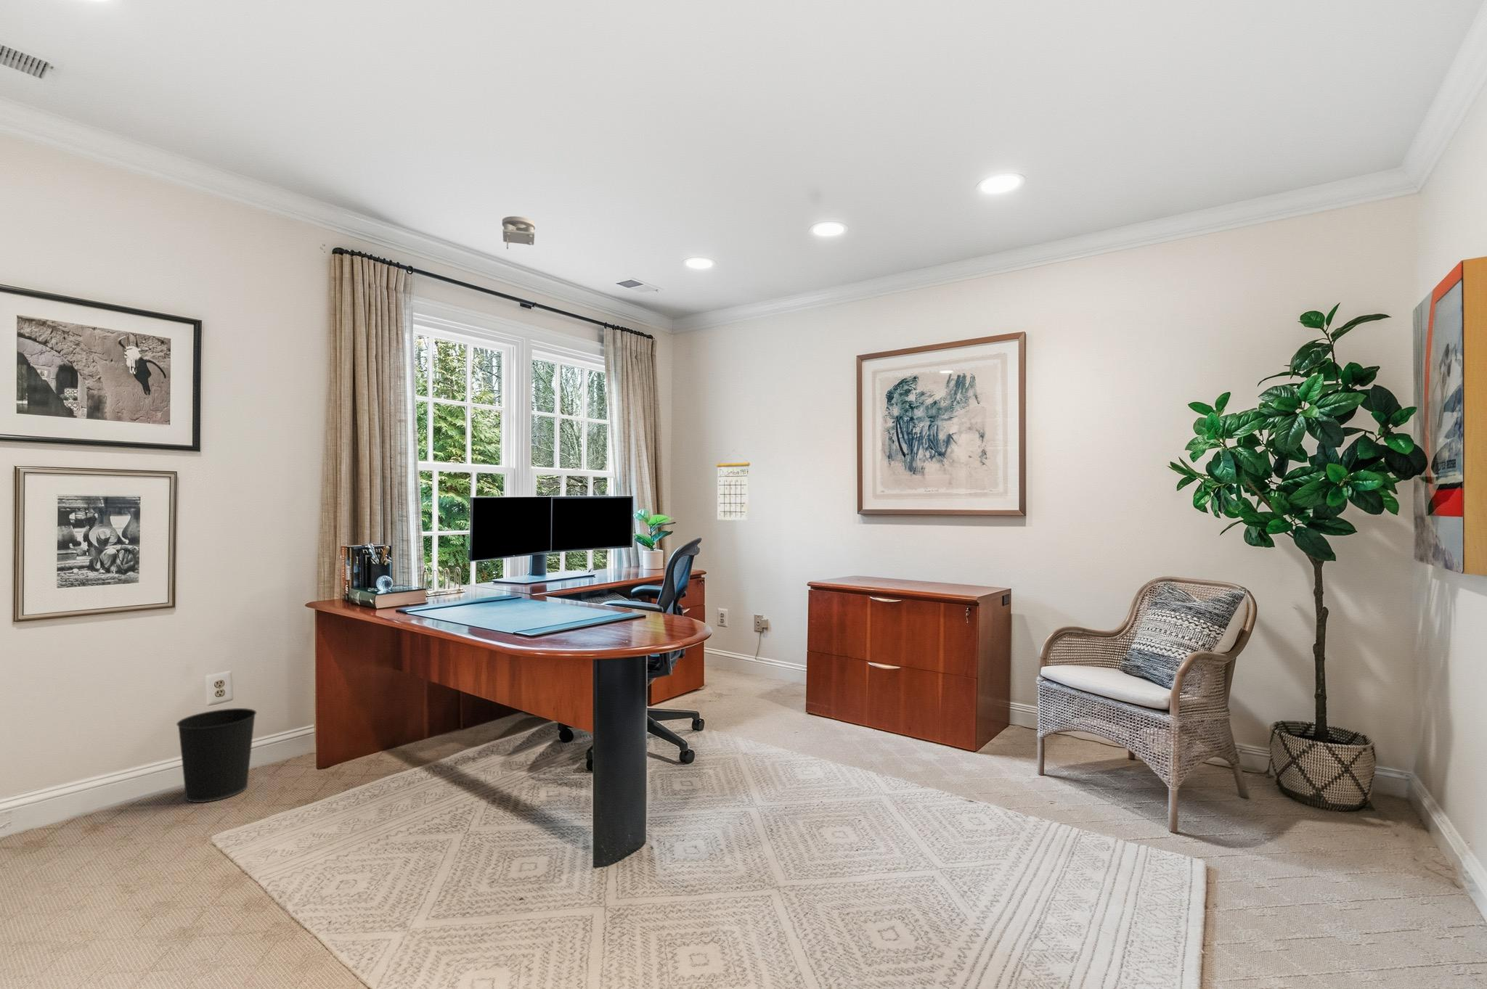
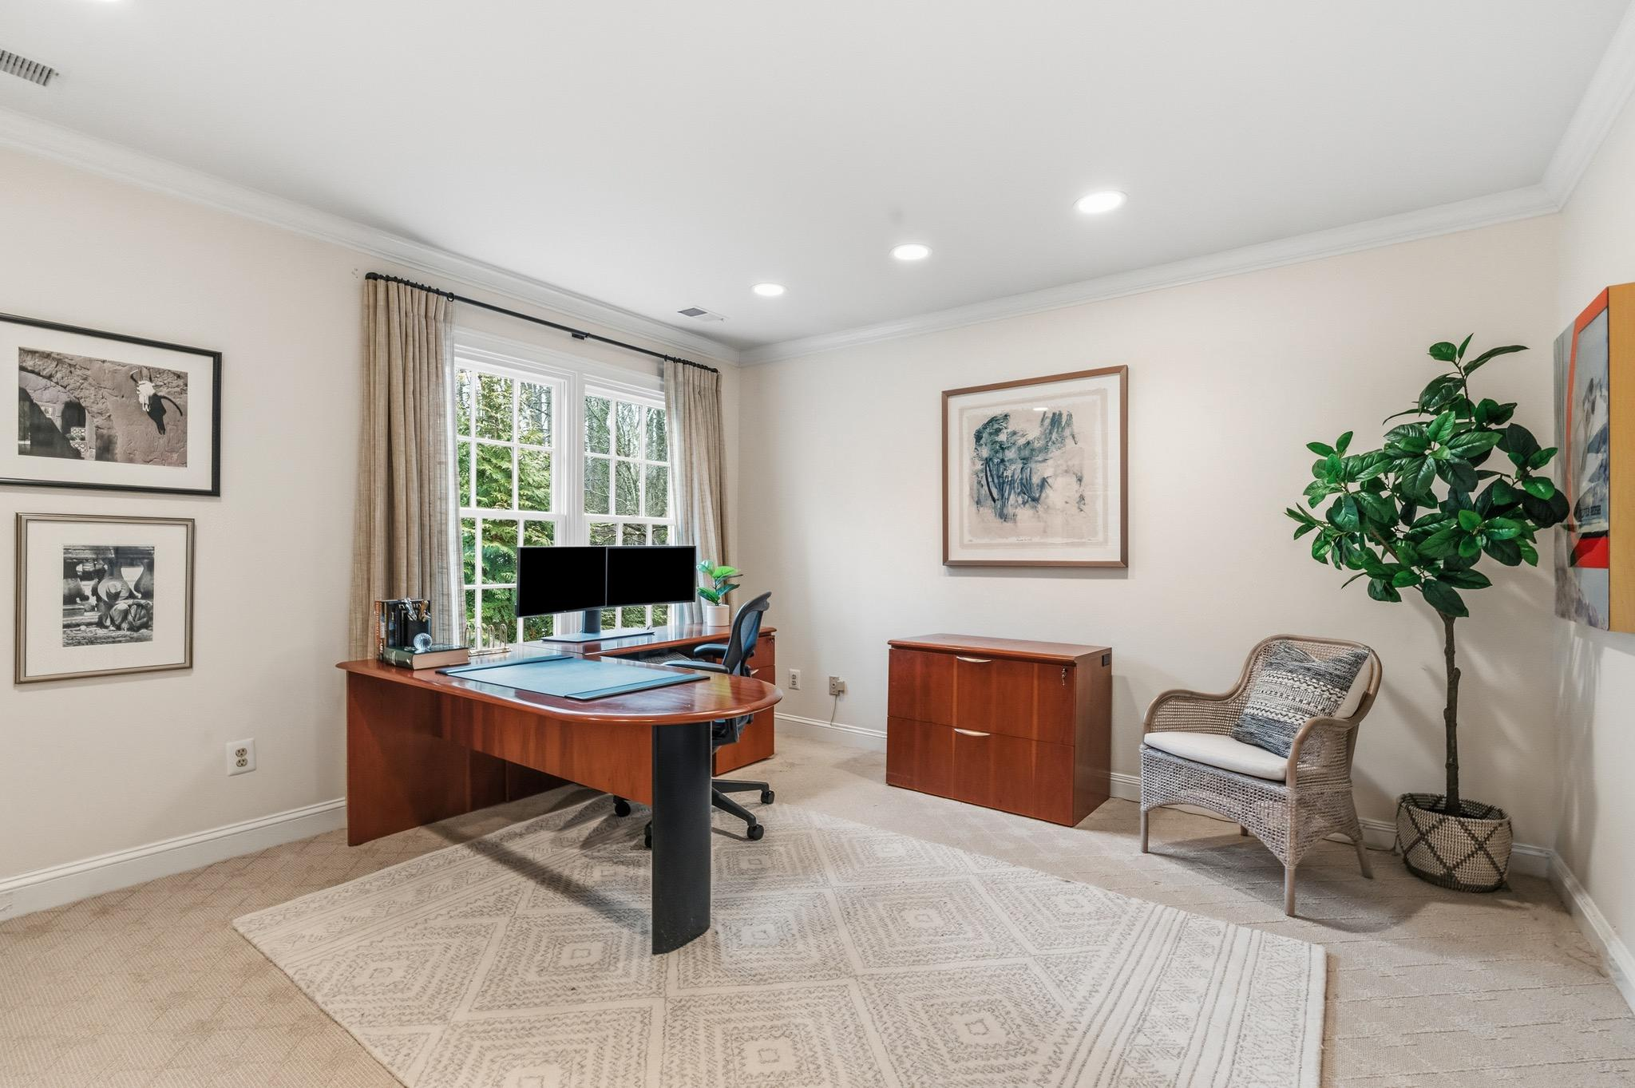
- wastebasket [176,708,257,804]
- calendar [716,449,751,521]
- smoke detector [501,215,535,249]
